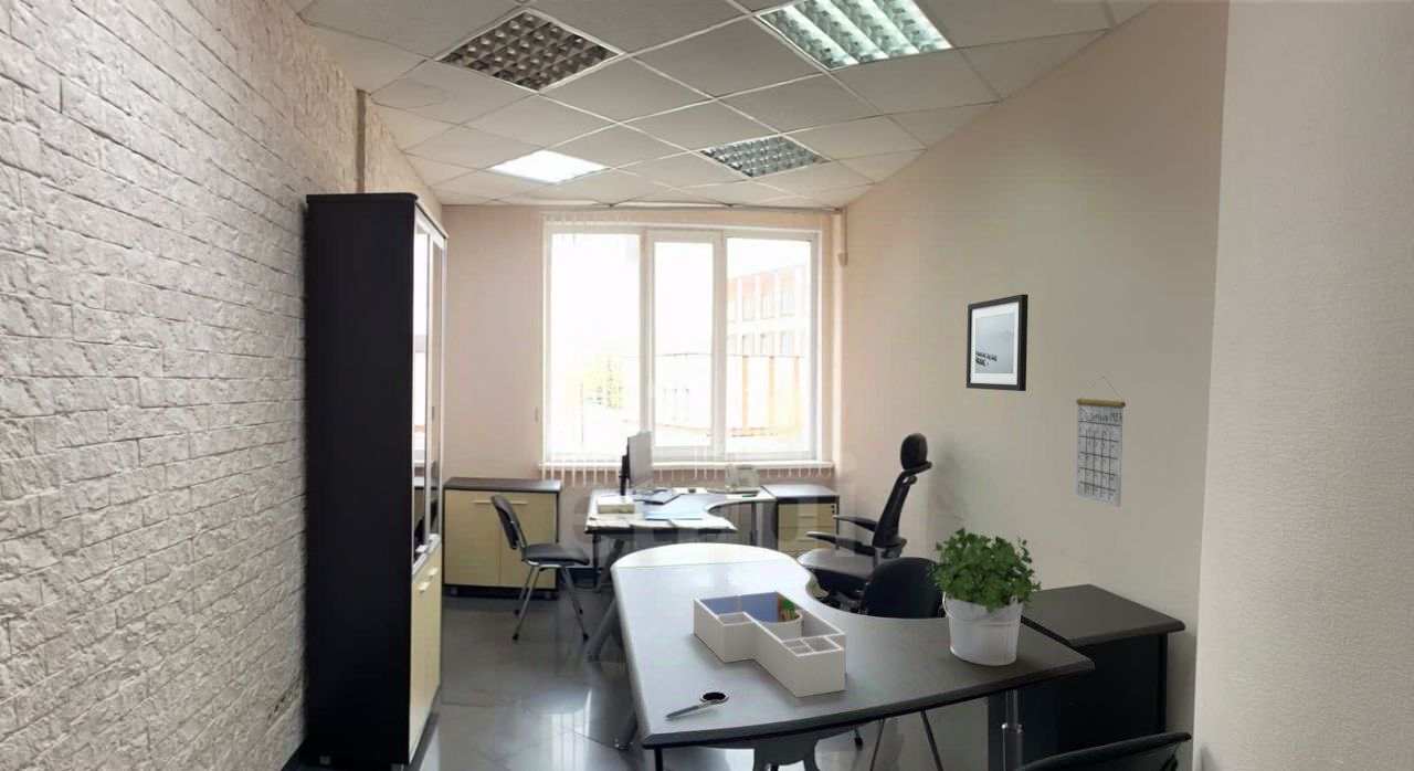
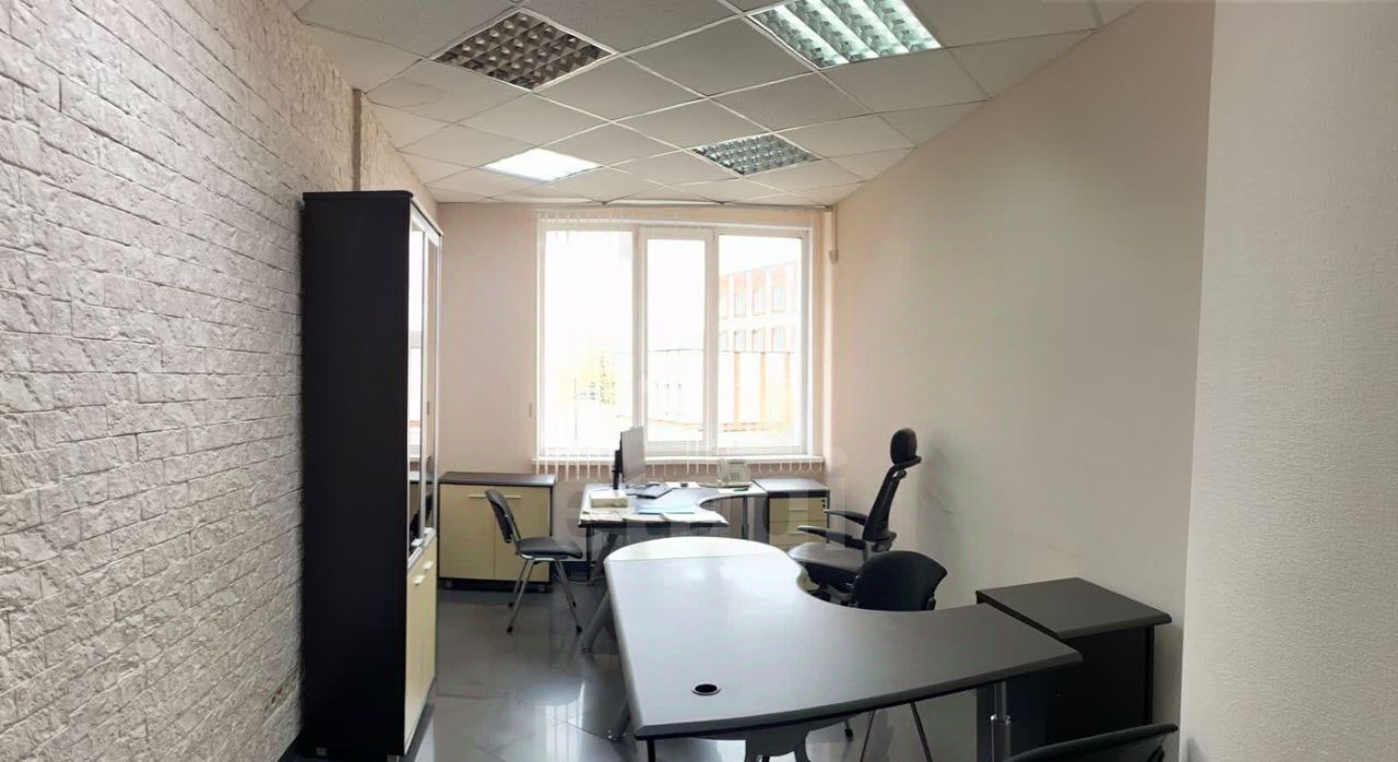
- desk organizer [693,589,847,699]
- pen [664,698,720,719]
- calendar [1075,376,1127,508]
- potted plant [925,526,1043,667]
- wall art [965,293,1030,392]
